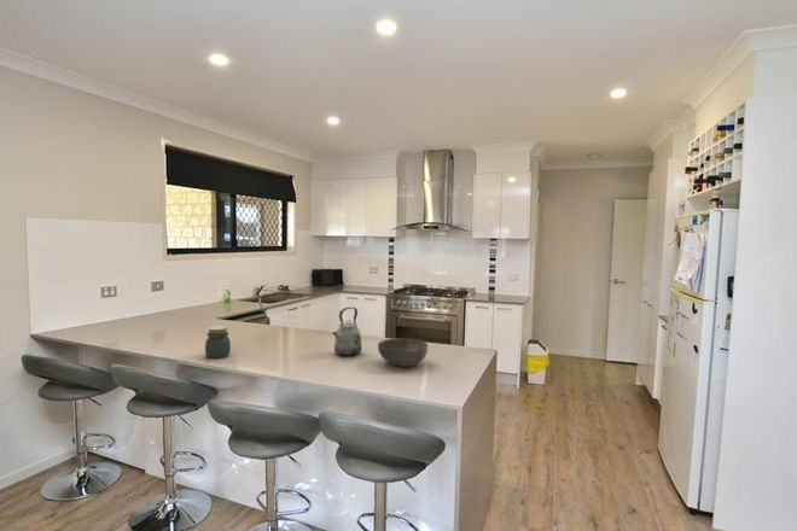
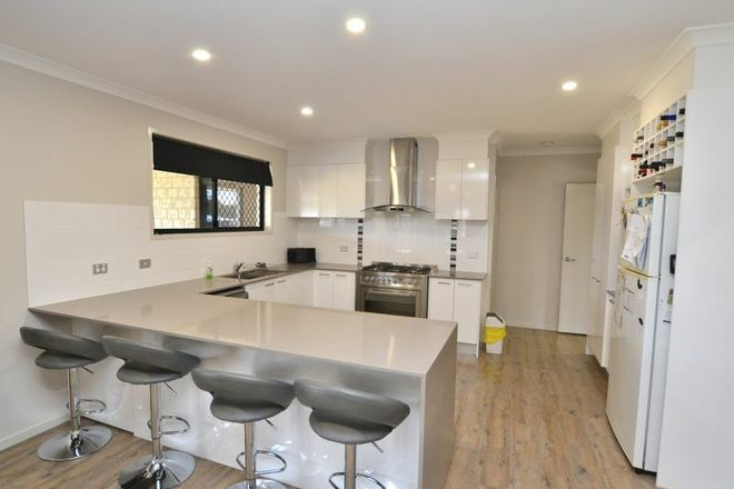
- kettle [331,305,363,357]
- bowl [377,337,429,368]
- jar [204,325,232,360]
